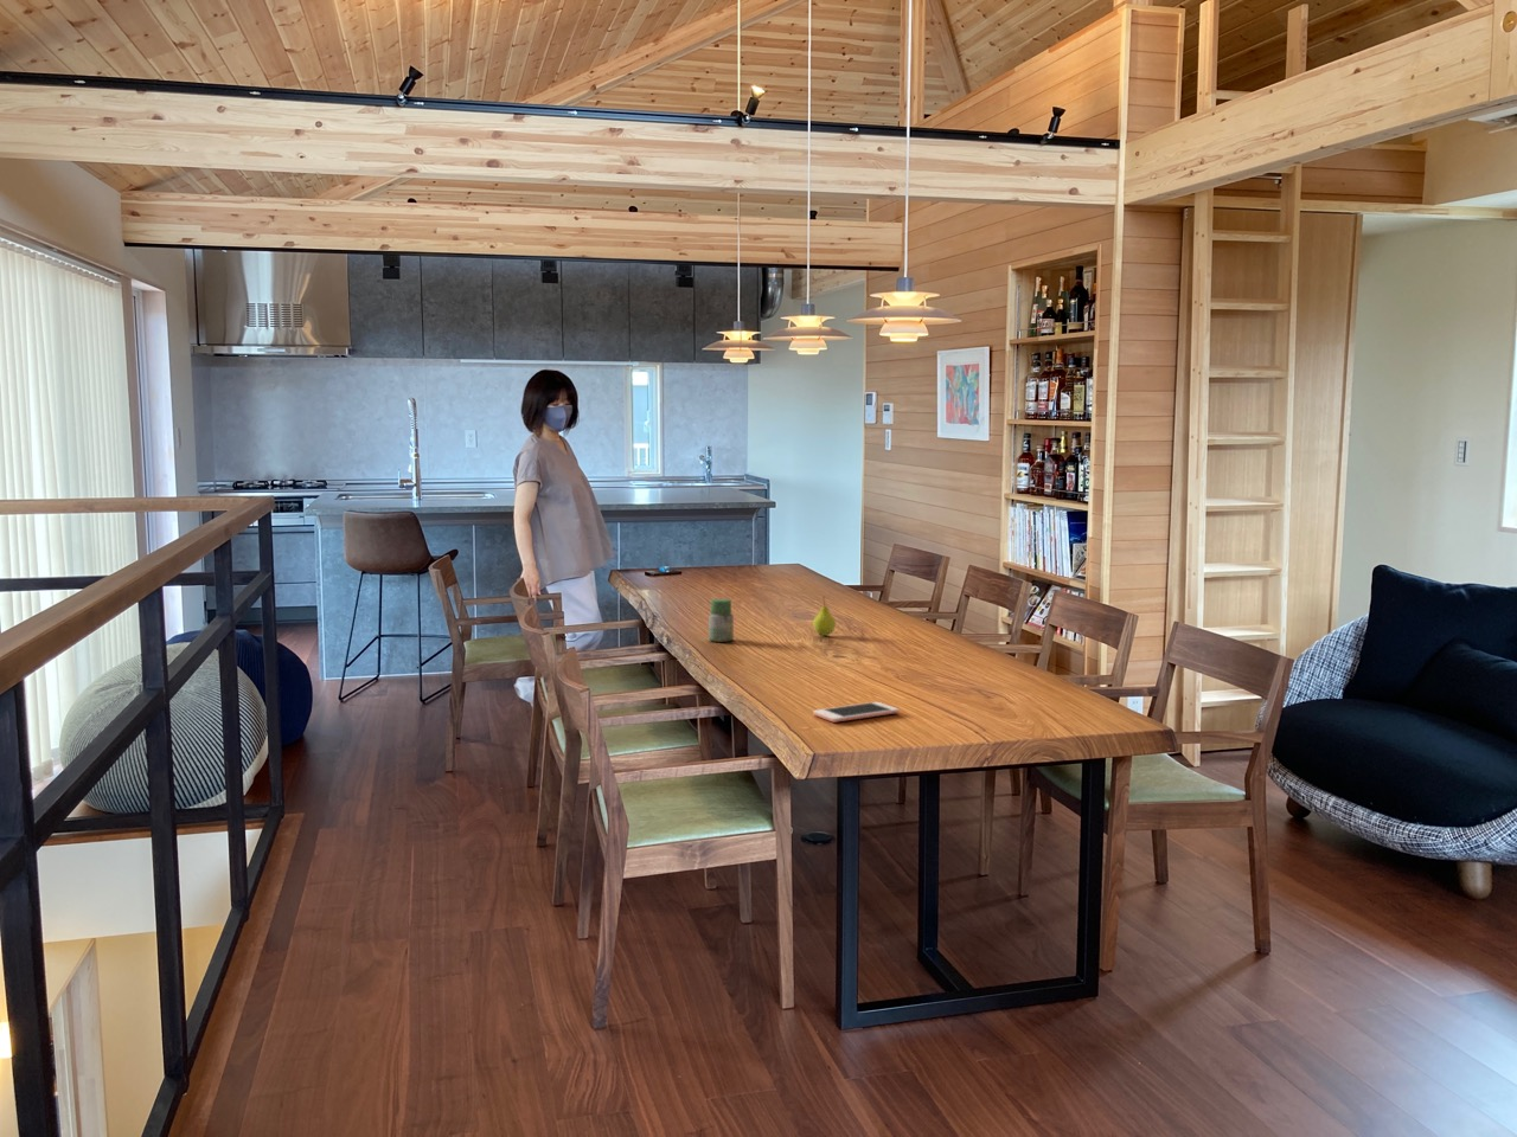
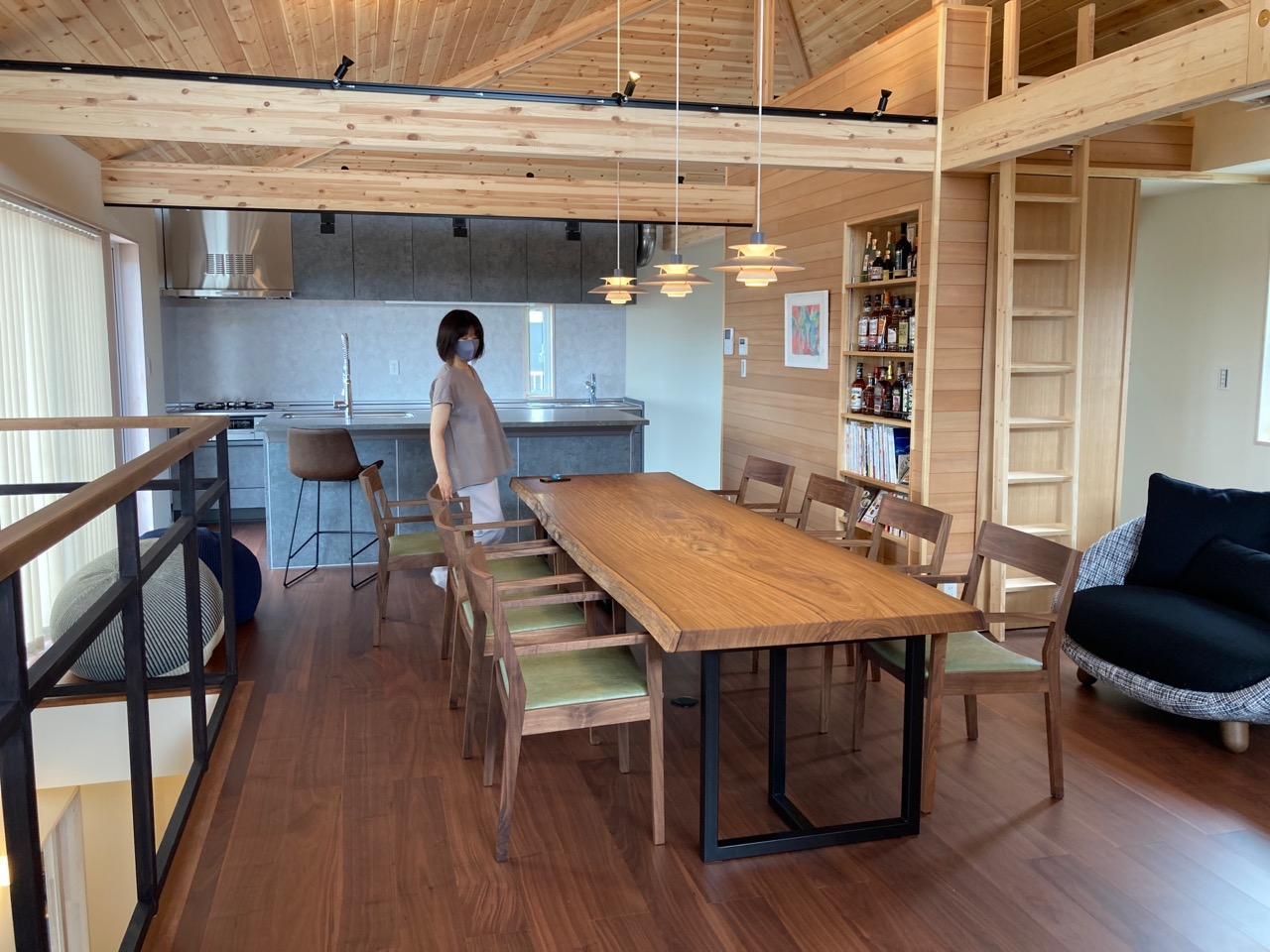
- cell phone [812,701,901,724]
- fruit [812,595,836,638]
- jar [707,598,735,643]
